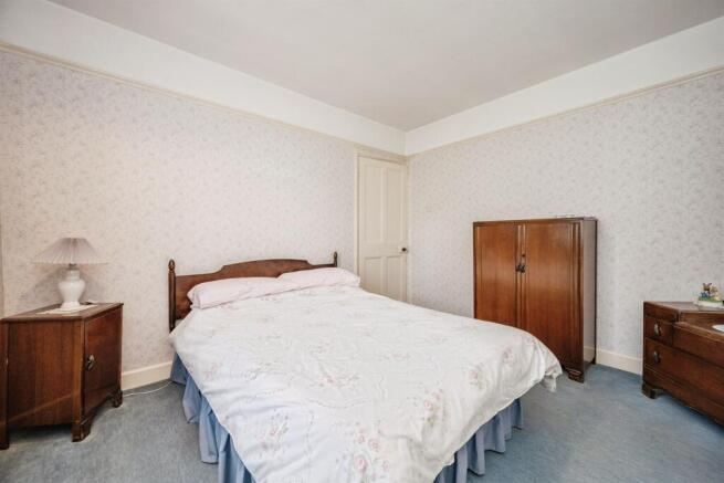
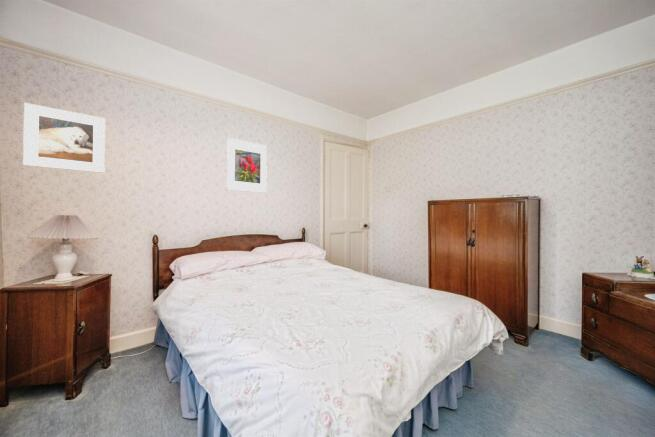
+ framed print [226,137,268,194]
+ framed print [22,102,106,174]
